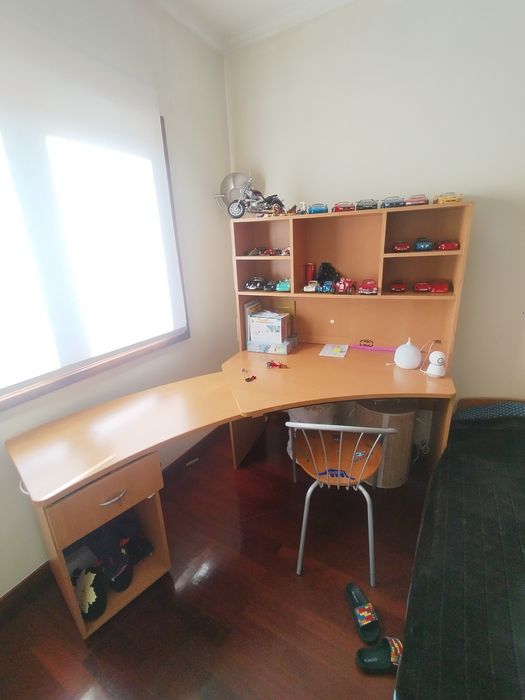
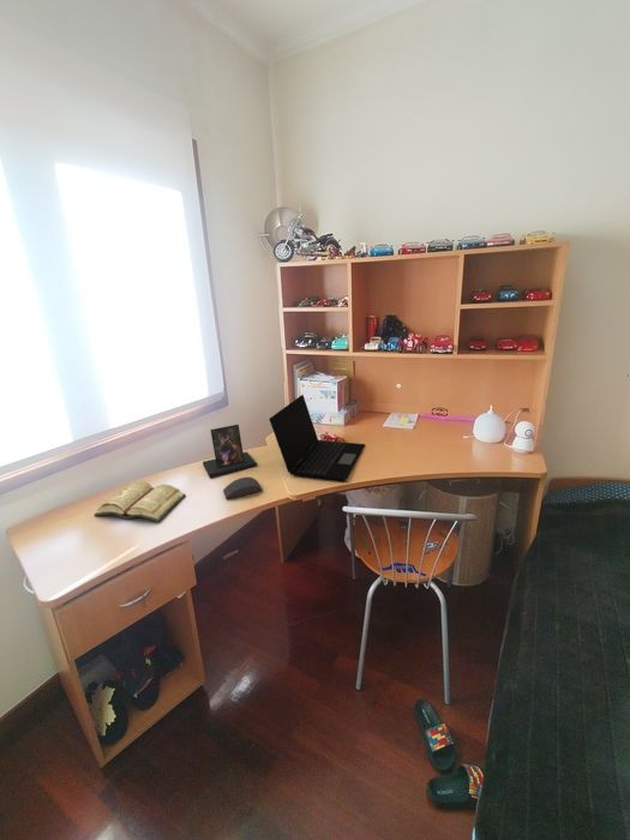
+ laptop [268,394,366,482]
+ photo frame [202,424,258,479]
+ diary [94,480,186,523]
+ computer mouse [222,476,263,500]
